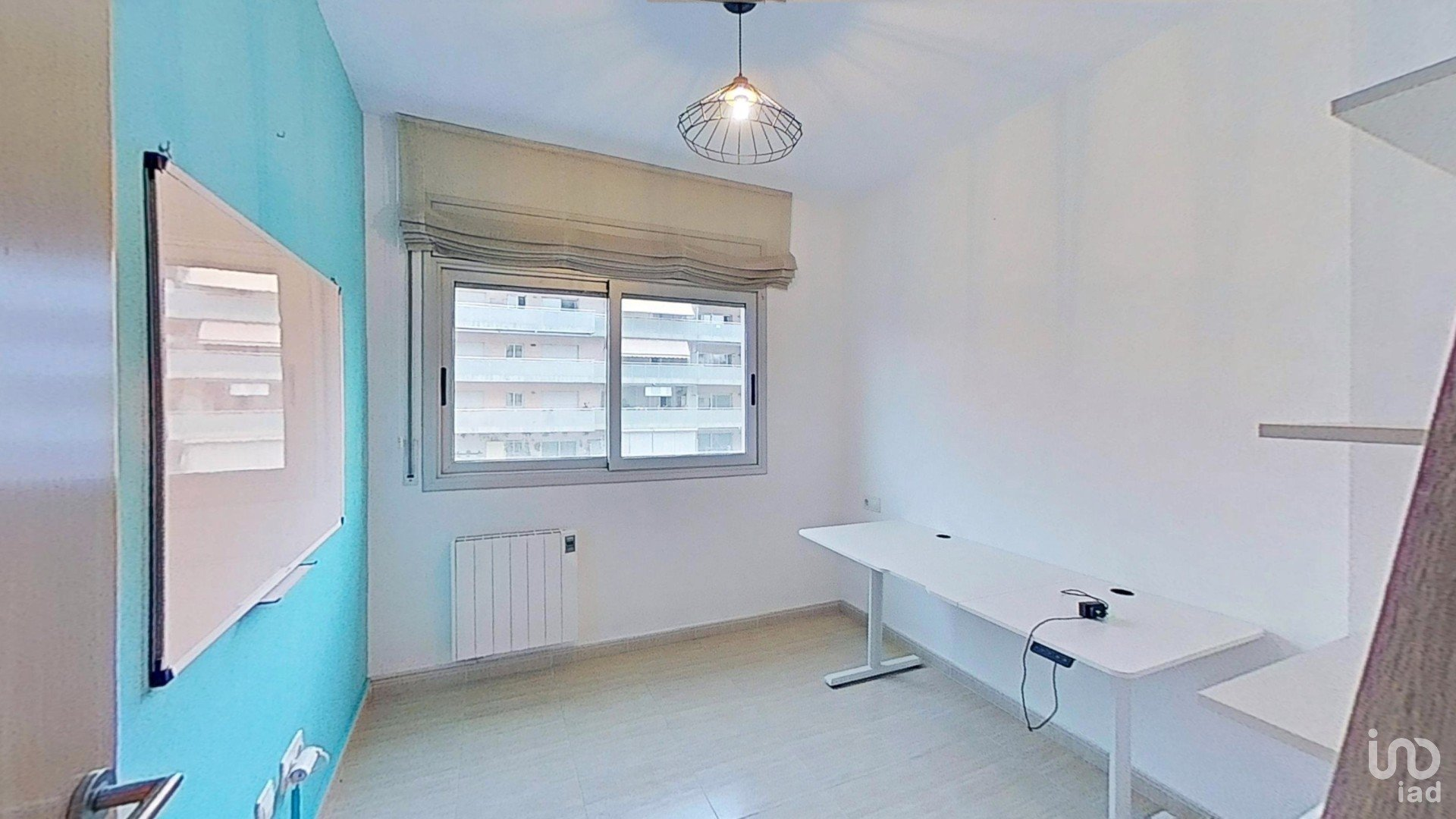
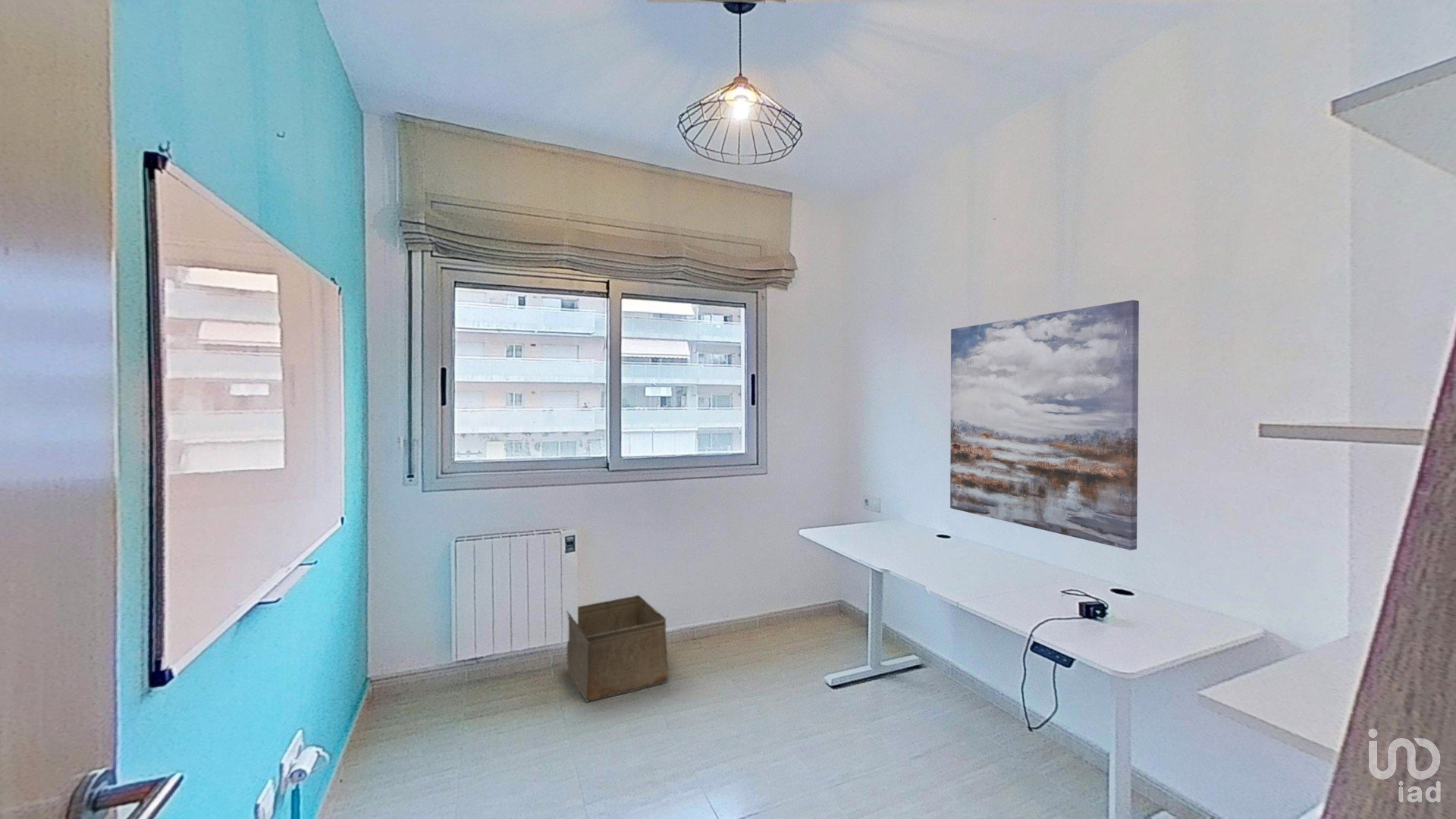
+ storage bin [566,595,669,702]
+ wall art [949,300,1140,551]
